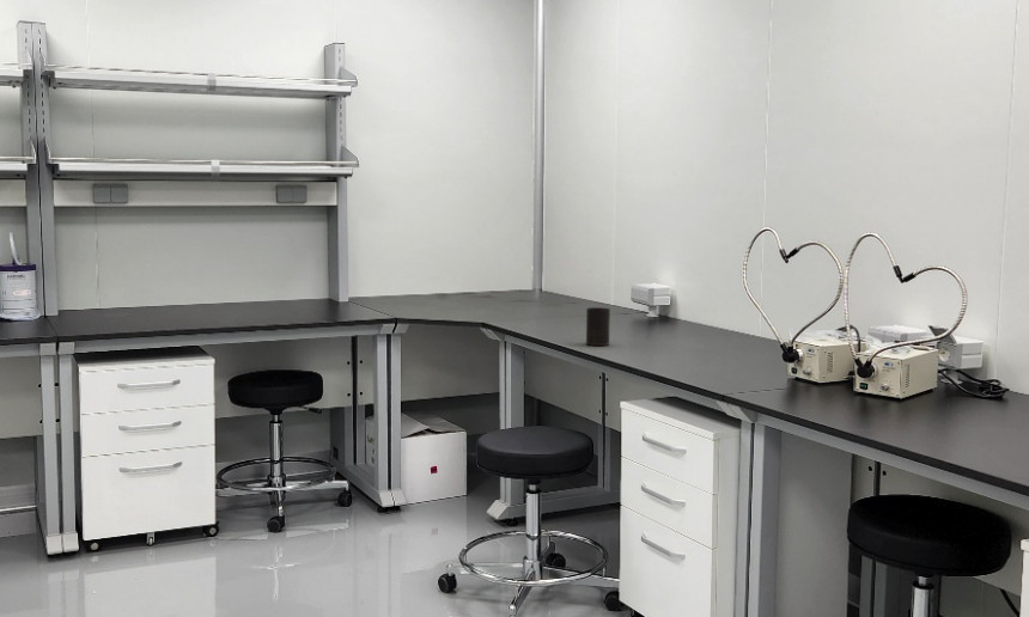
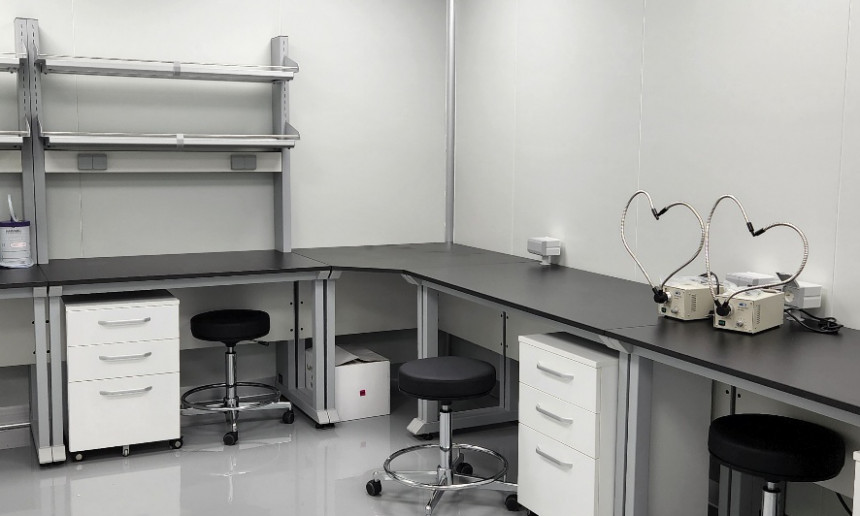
- cup [585,306,611,347]
